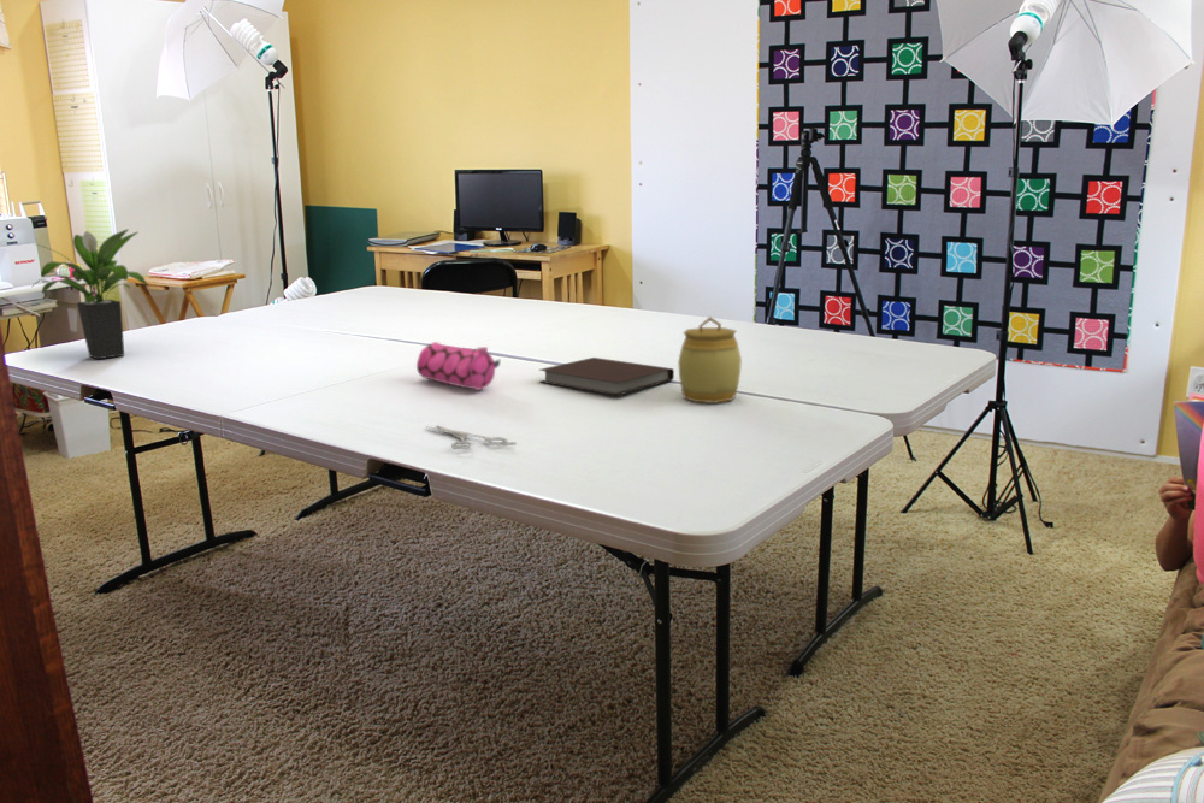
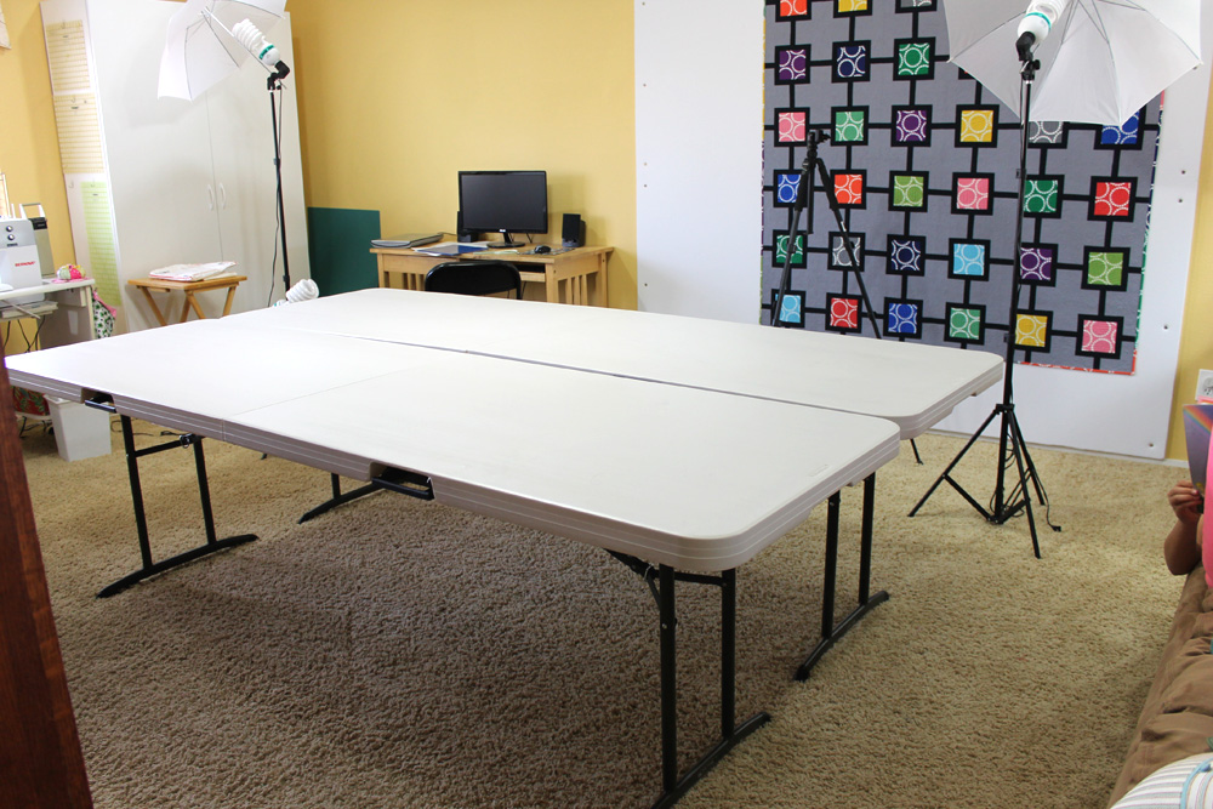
- notebook [538,356,675,397]
- scissors [424,424,517,450]
- potted plant [31,228,149,360]
- jar [677,315,743,405]
- pencil case [415,341,501,391]
